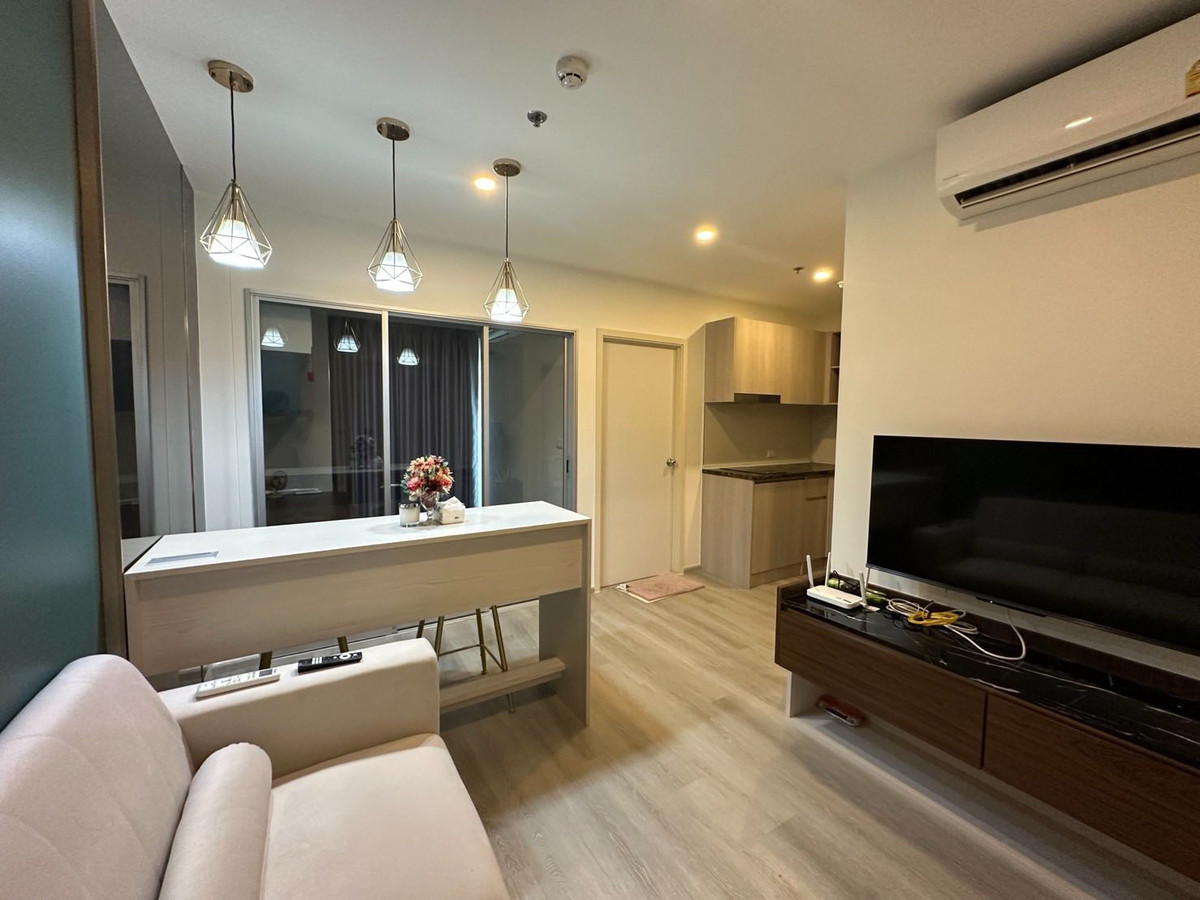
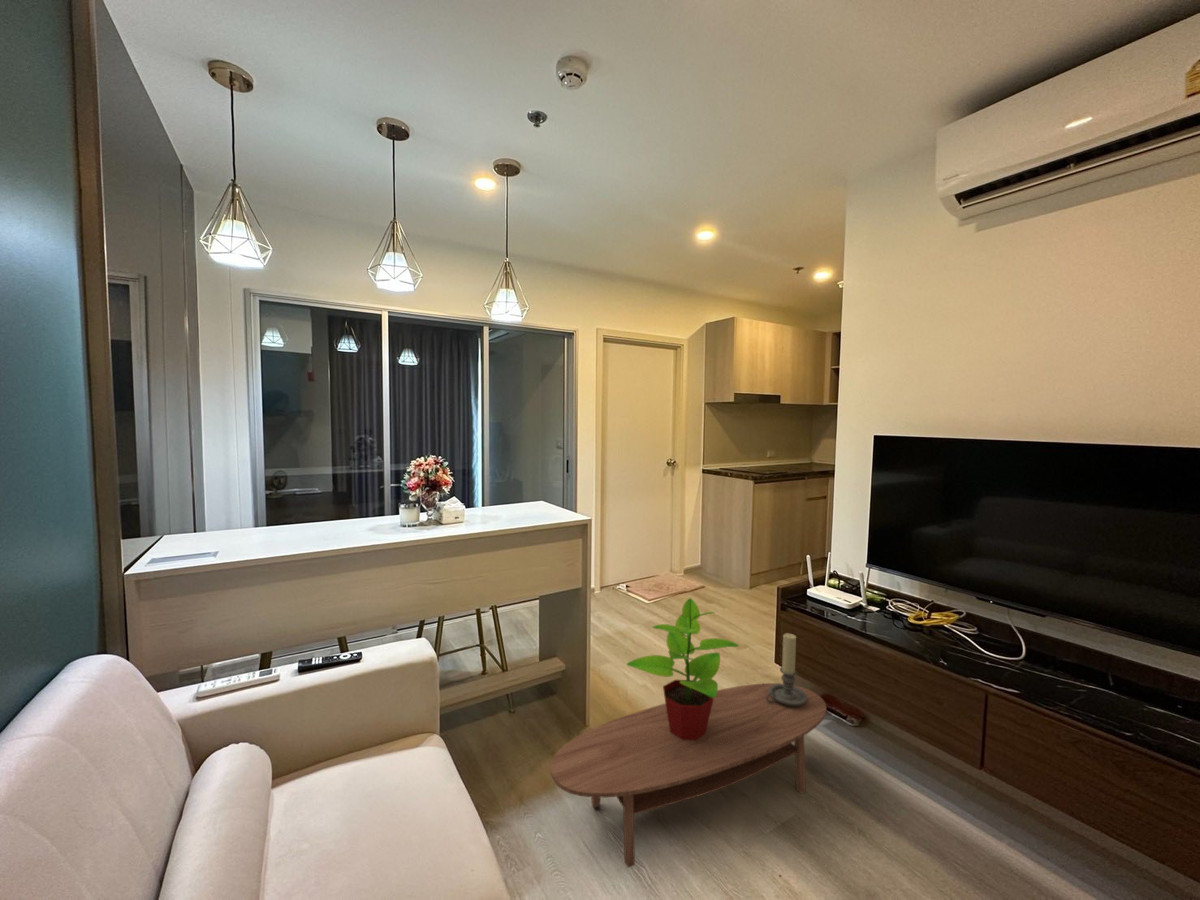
+ potted plant [626,597,740,740]
+ coffee table [550,682,827,869]
+ candle holder [766,632,807,706]
